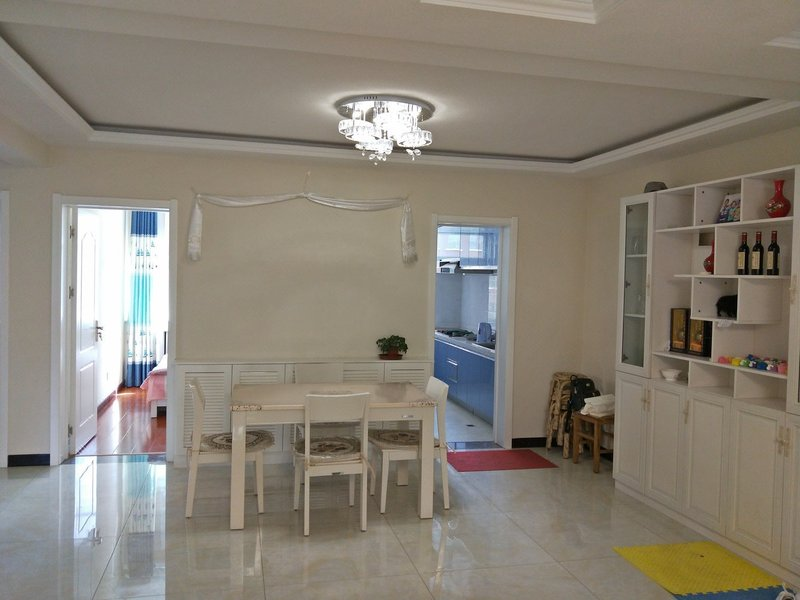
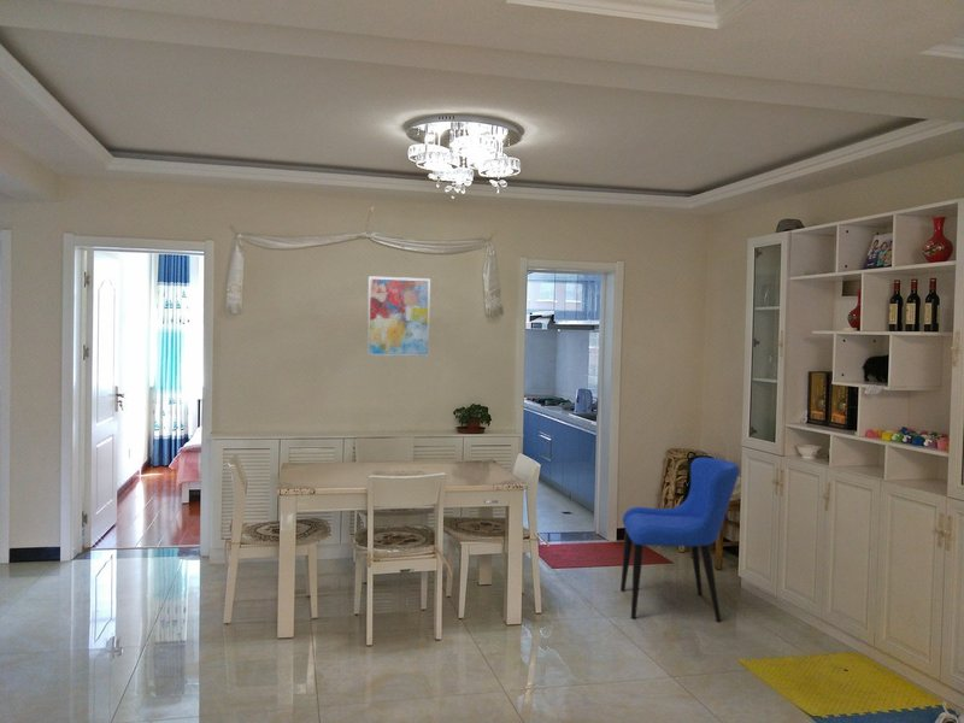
+ wall art [366,275,431,358]
+ dining chair [619,457,741,623]
